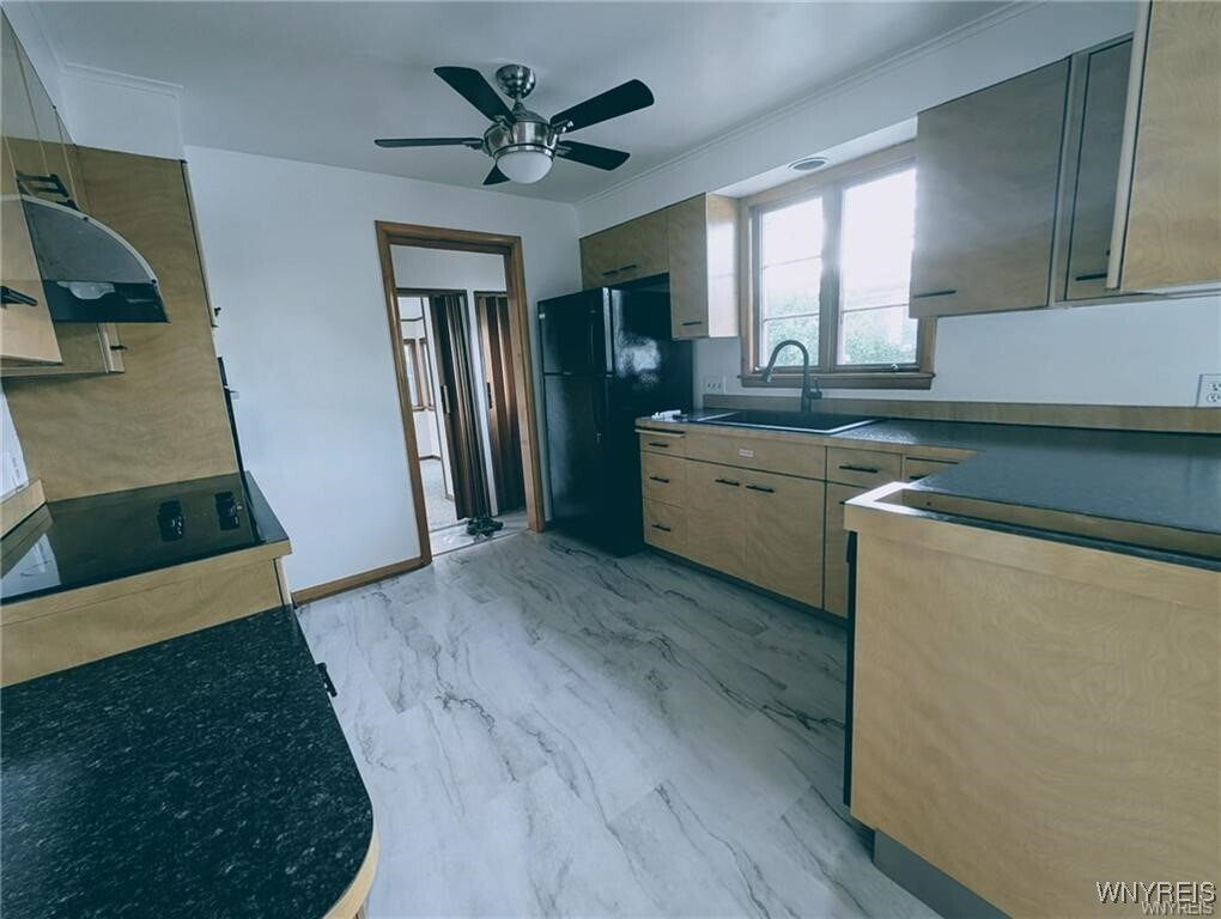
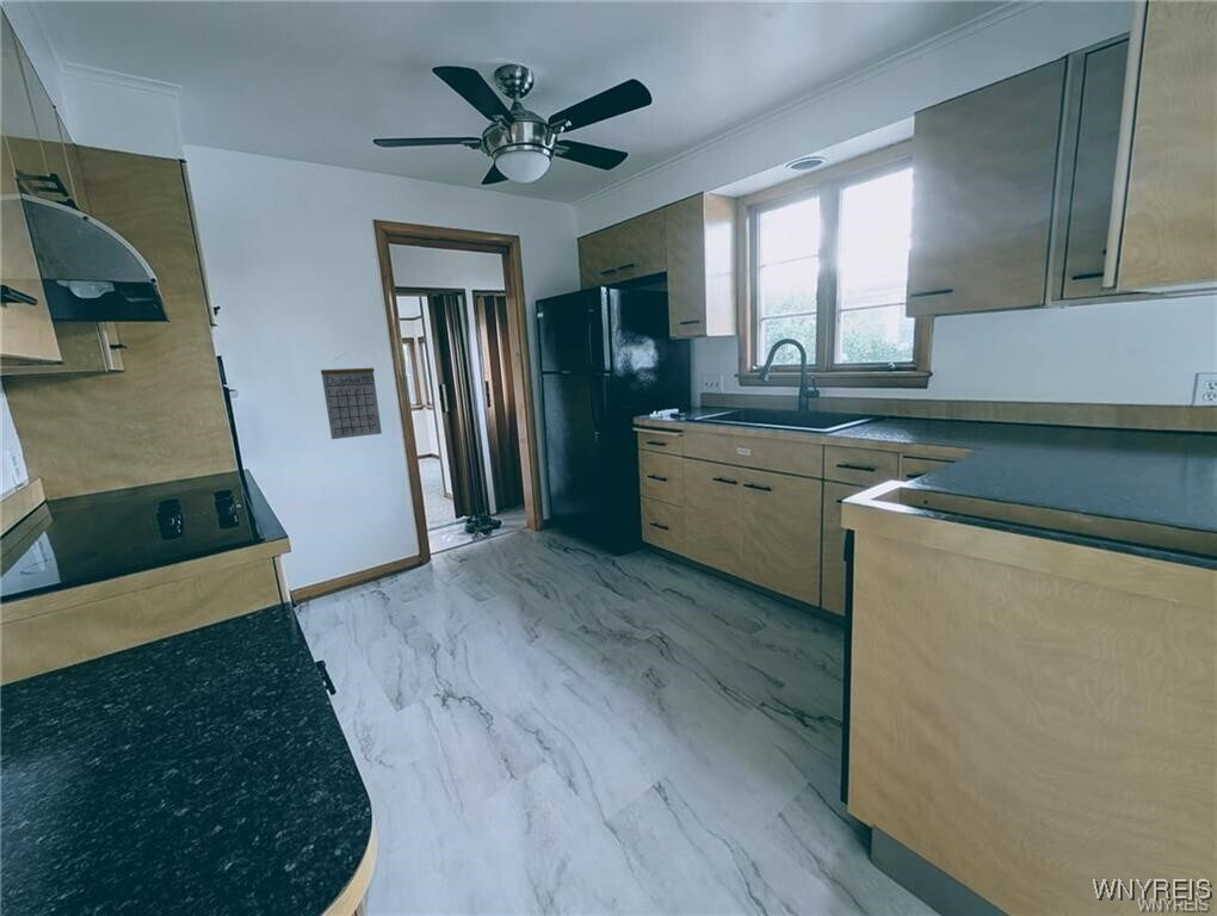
+ calendar [320,352,383,440]
